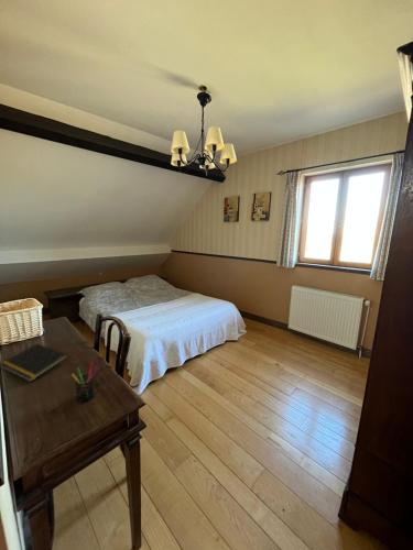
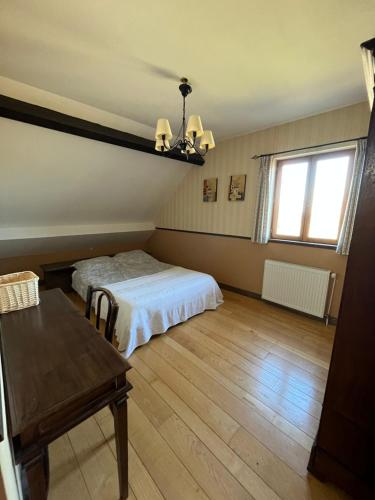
- pen holder [70,362,99,403]
- notepad [0,342,68,383]
